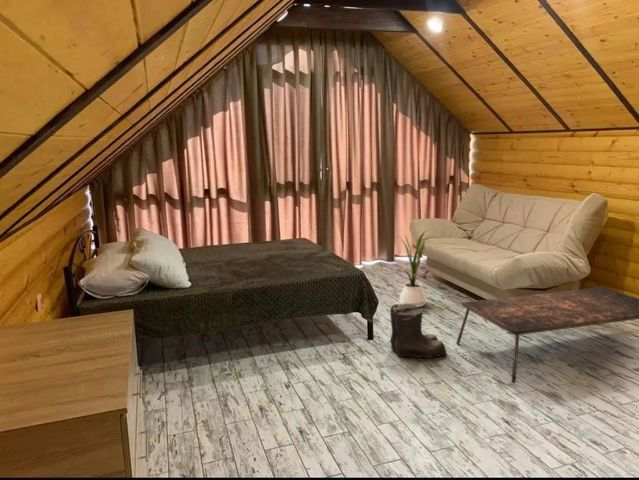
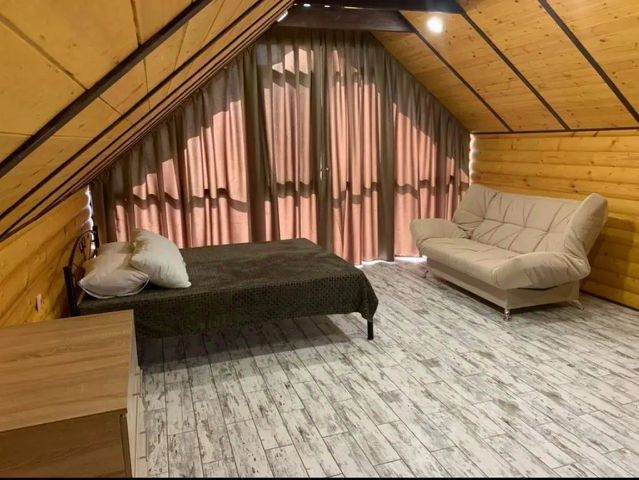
- coffee table [455,286,639,385]
- house plant [394,229,432,308]
- boots [389,303,448,359]
